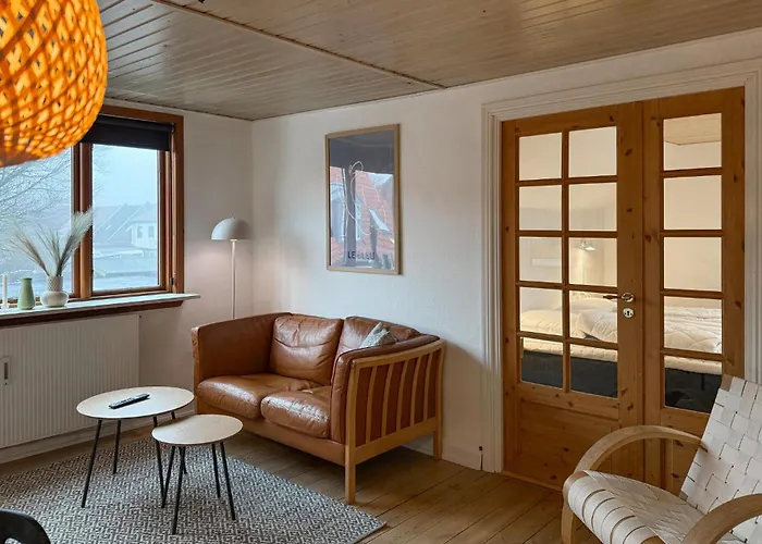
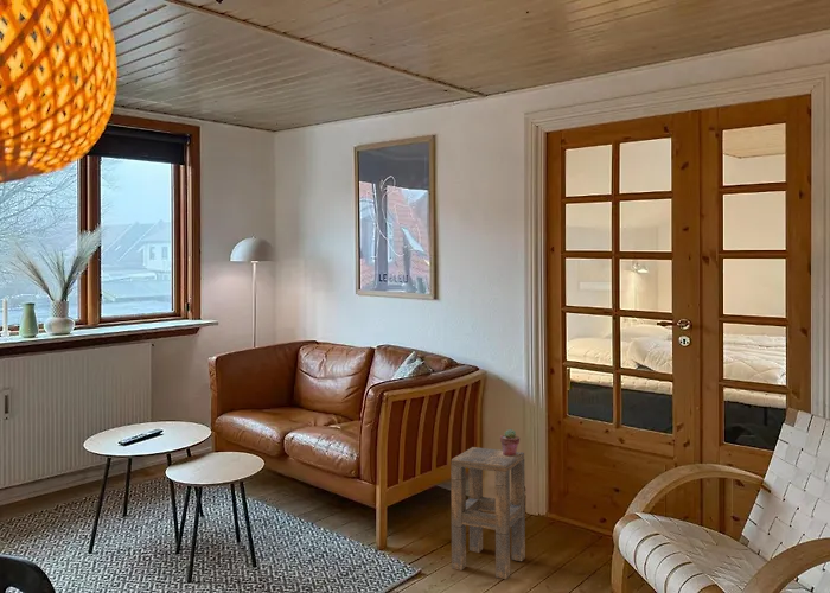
+ side table [449,446,526,580]
+ potted succulent [499,428,521,457]
